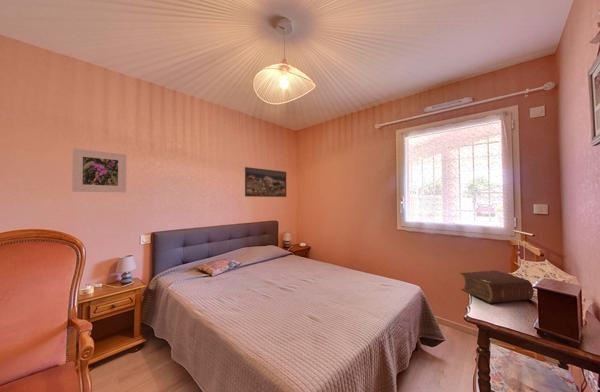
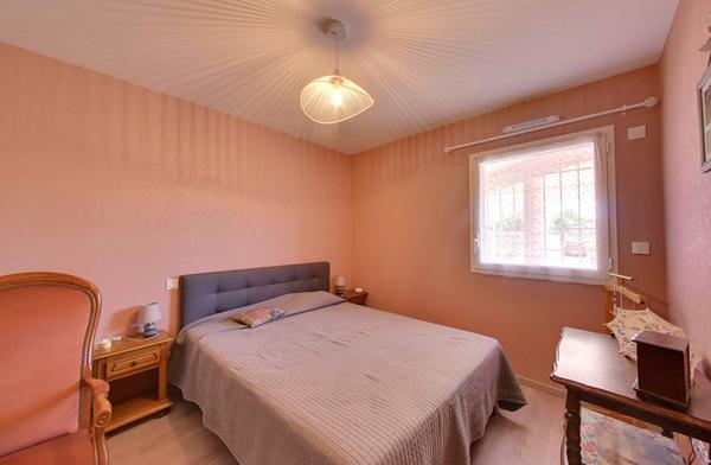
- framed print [71,148,127,193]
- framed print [244,166,287,198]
- bible [459,269,535,304]
